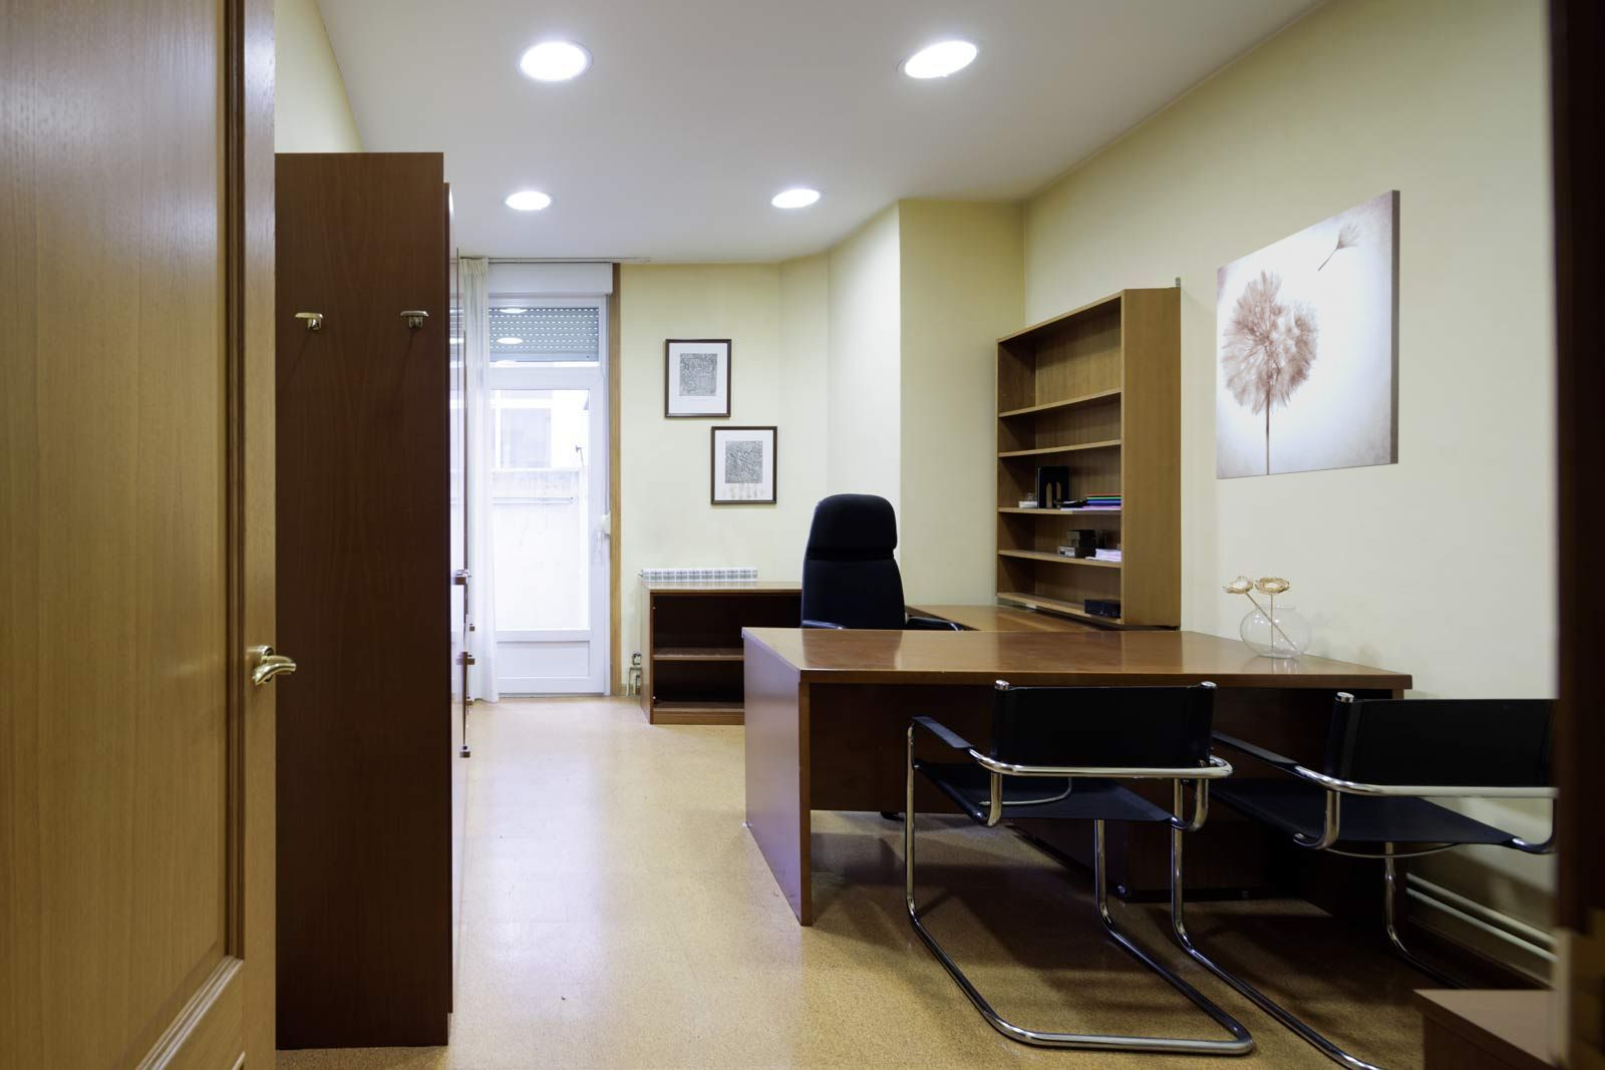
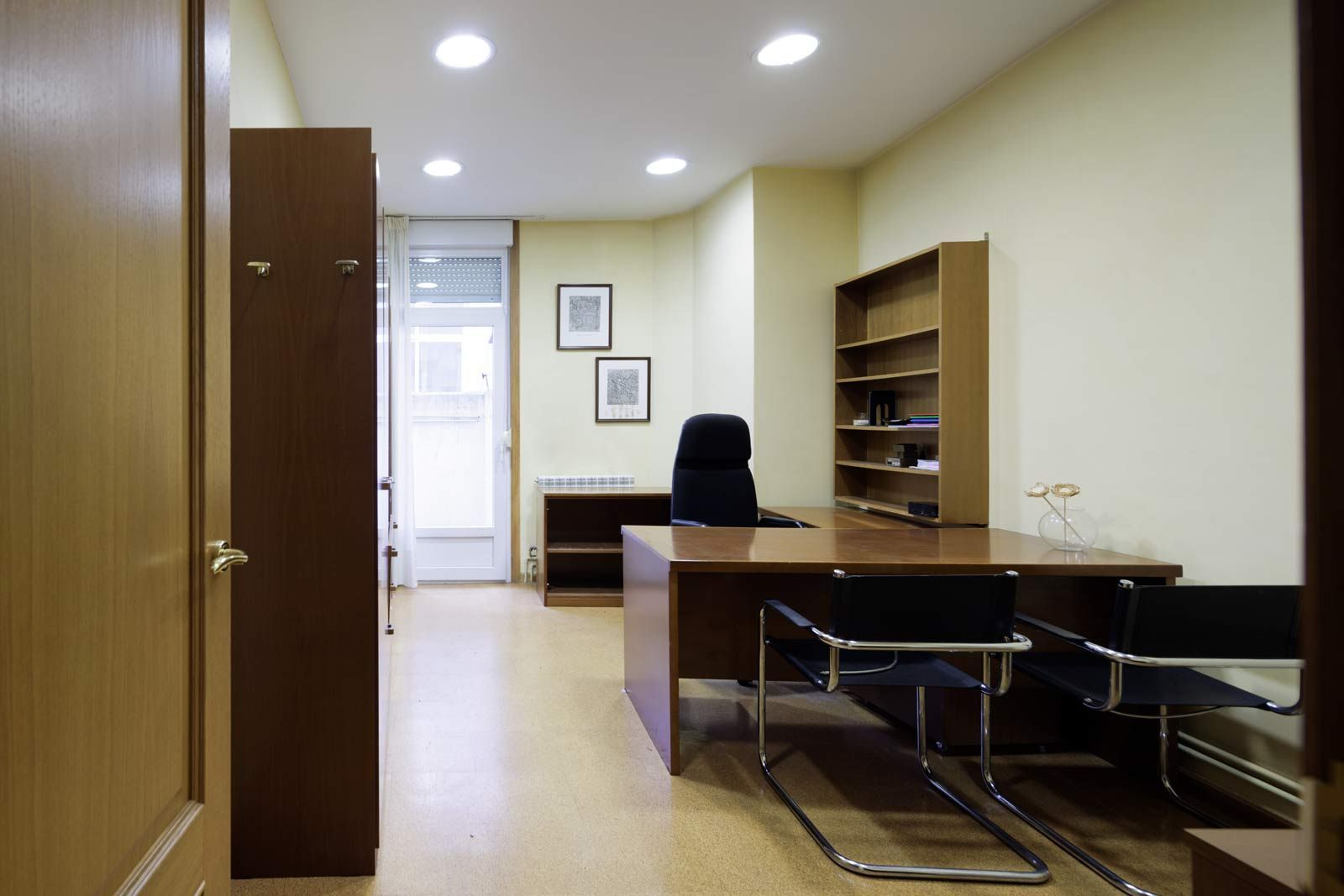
- wall art [1214,189,1401,480]
